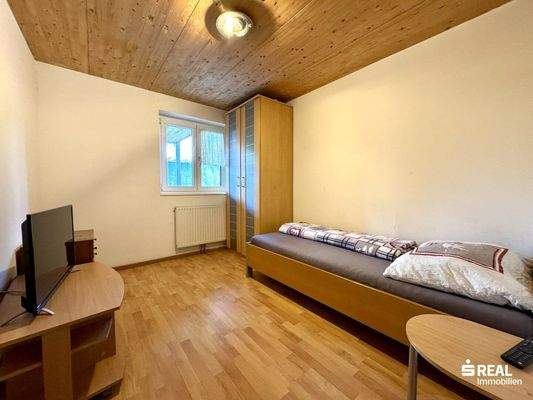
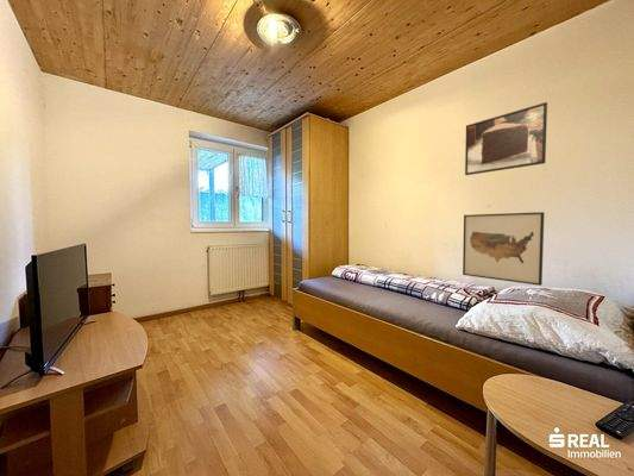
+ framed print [464,101,548,176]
+ wall art [462,211,546,287]
